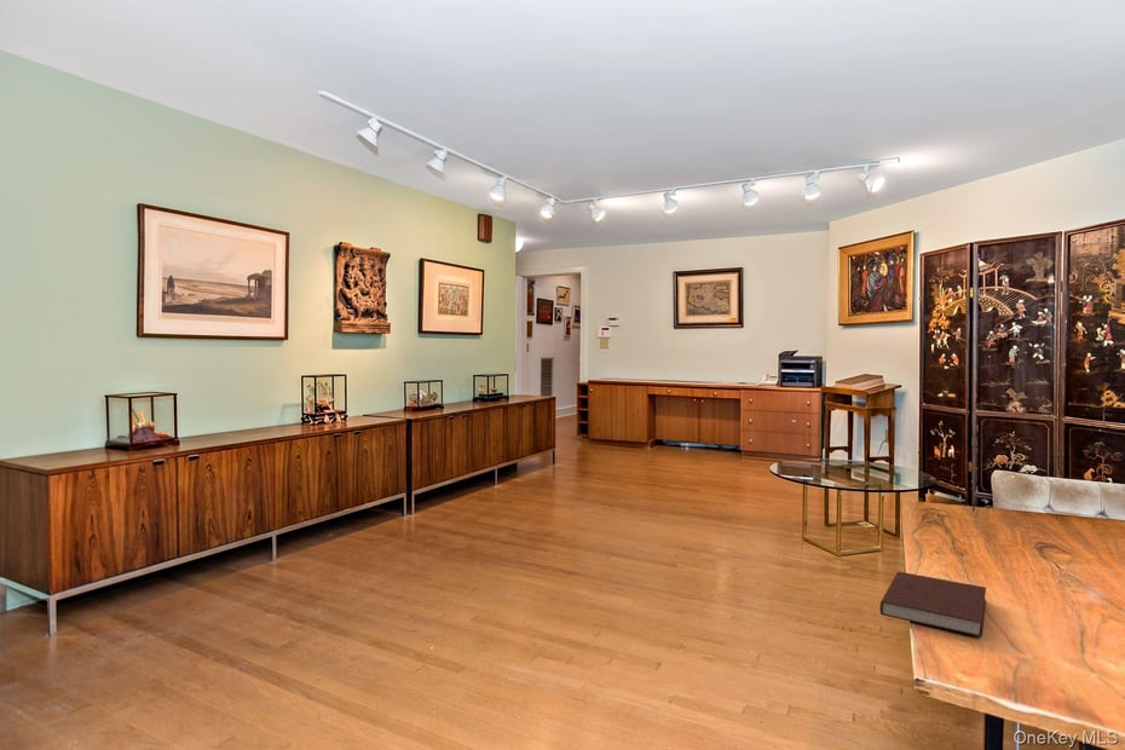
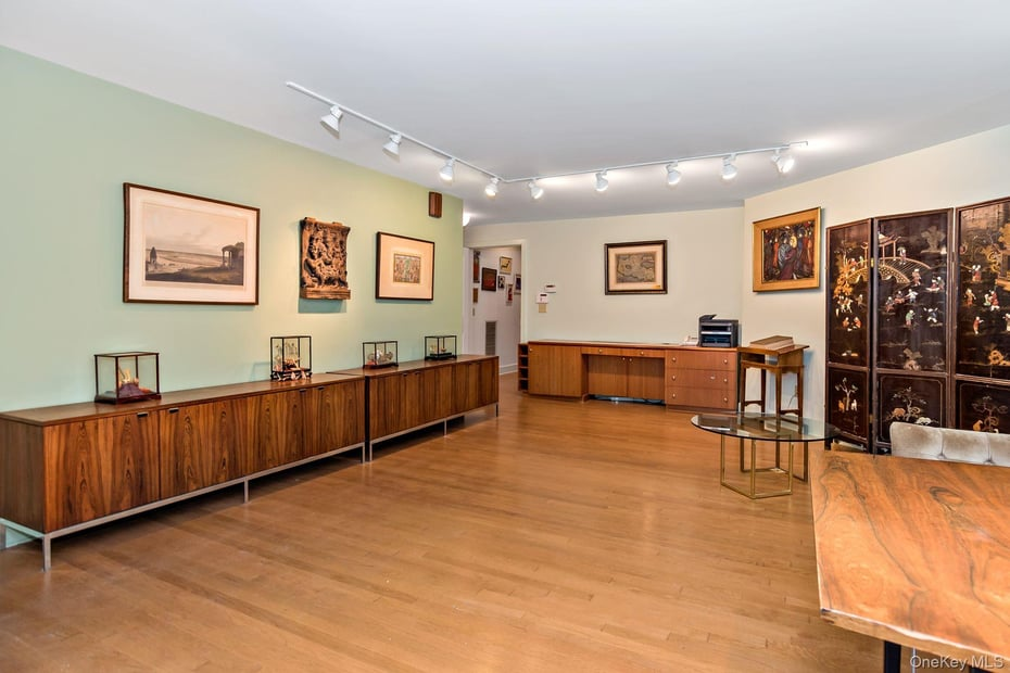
- notebook [878,571,987,638]
